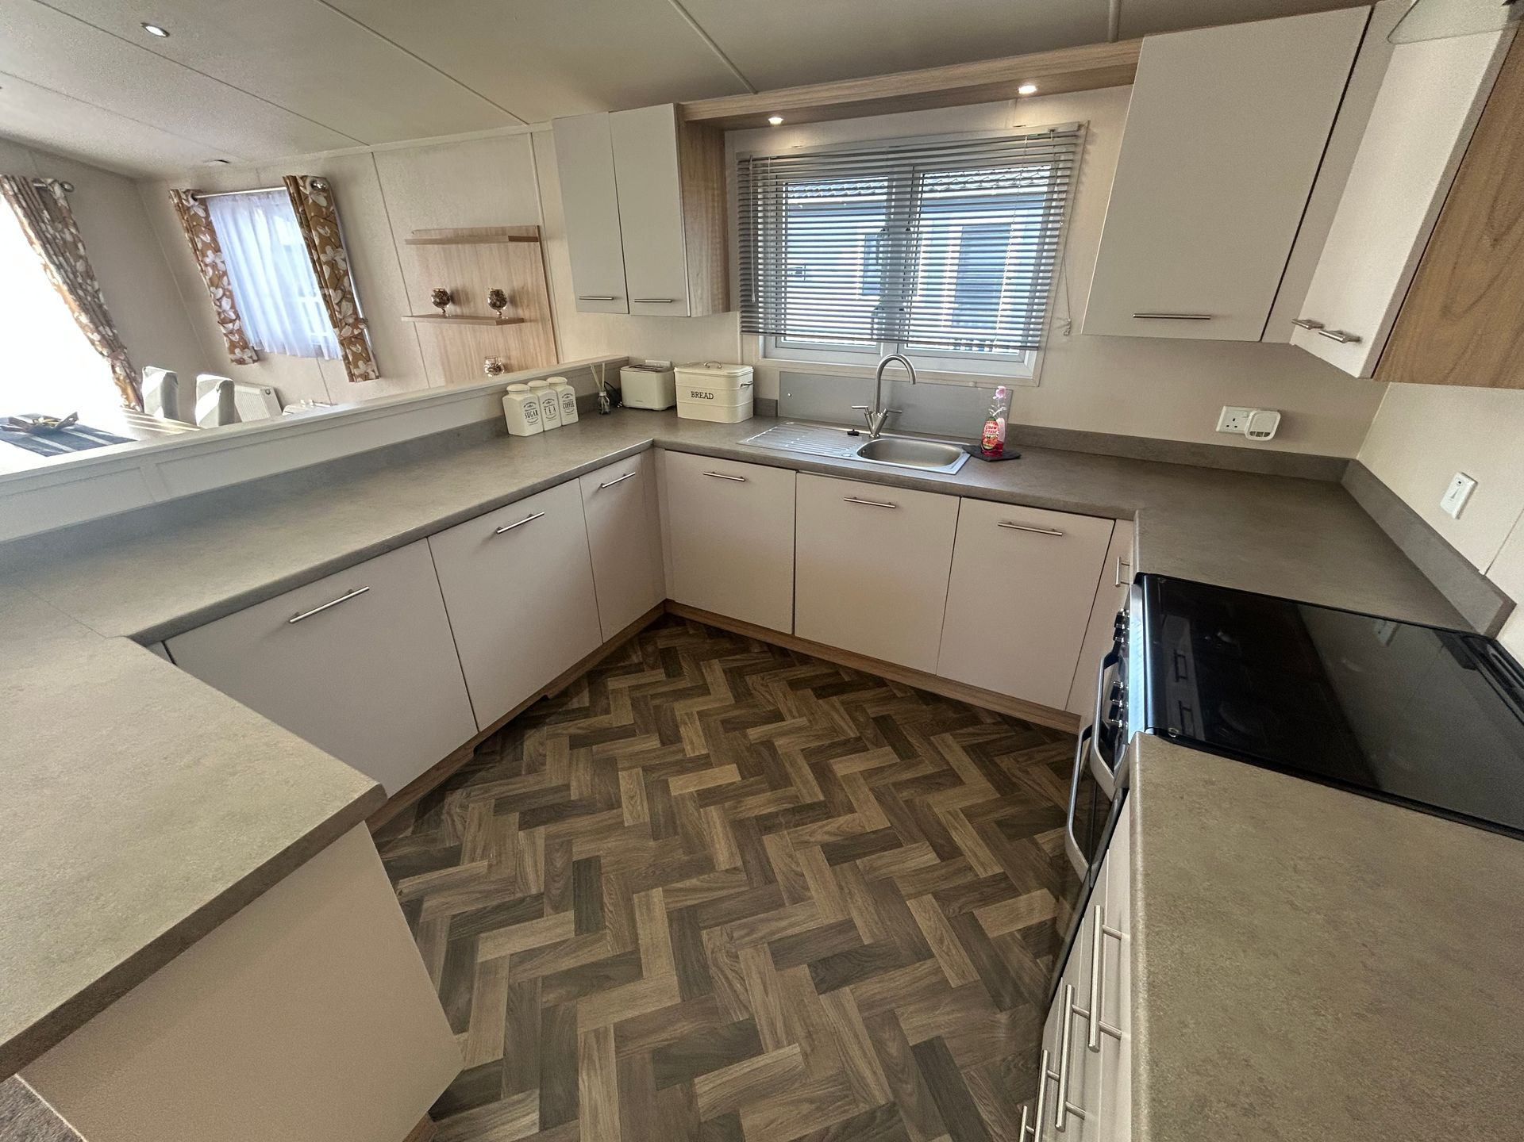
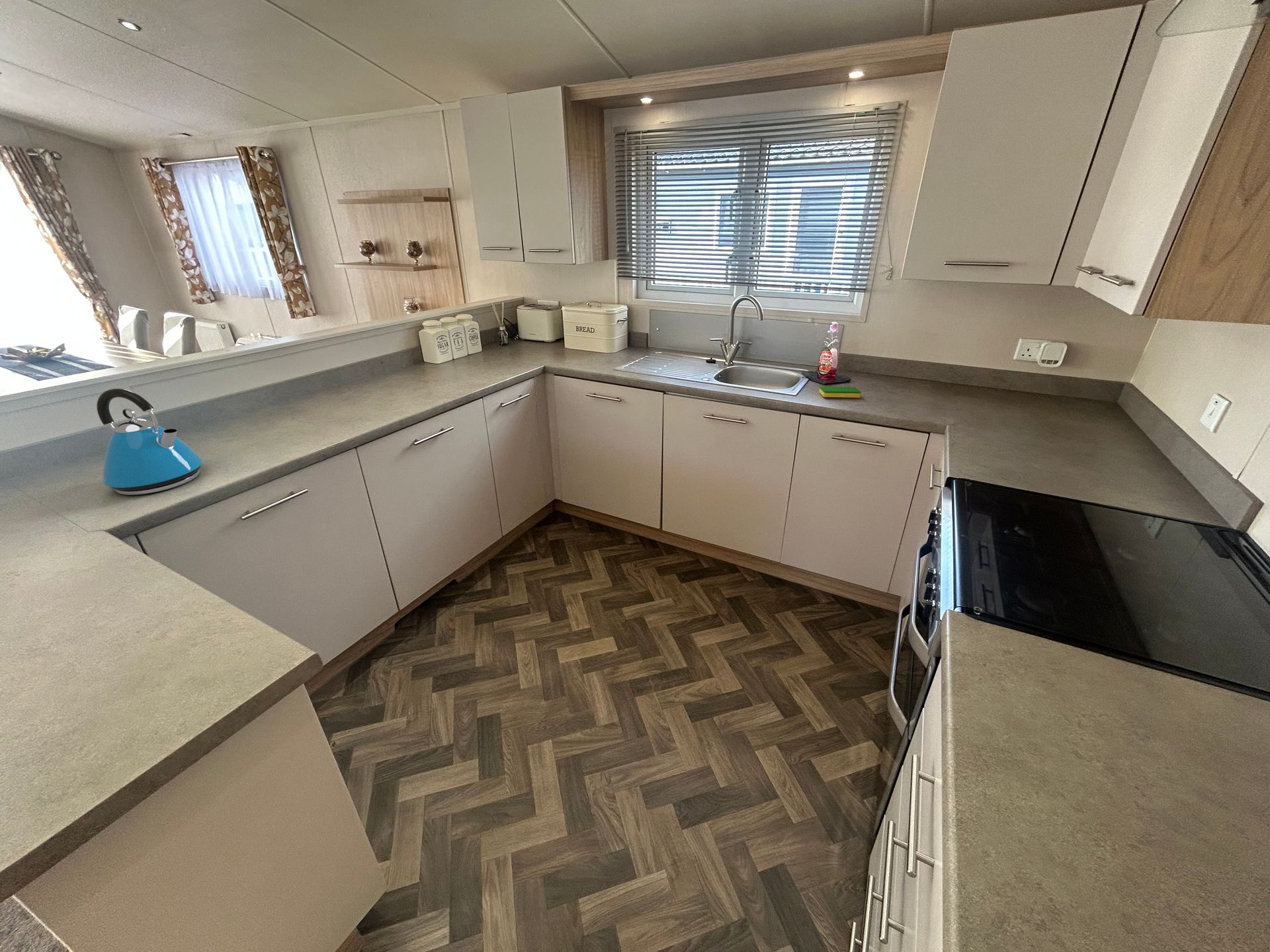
+ dish sponge [818,386,862,399]
+ kettle [96,388,203,496]
